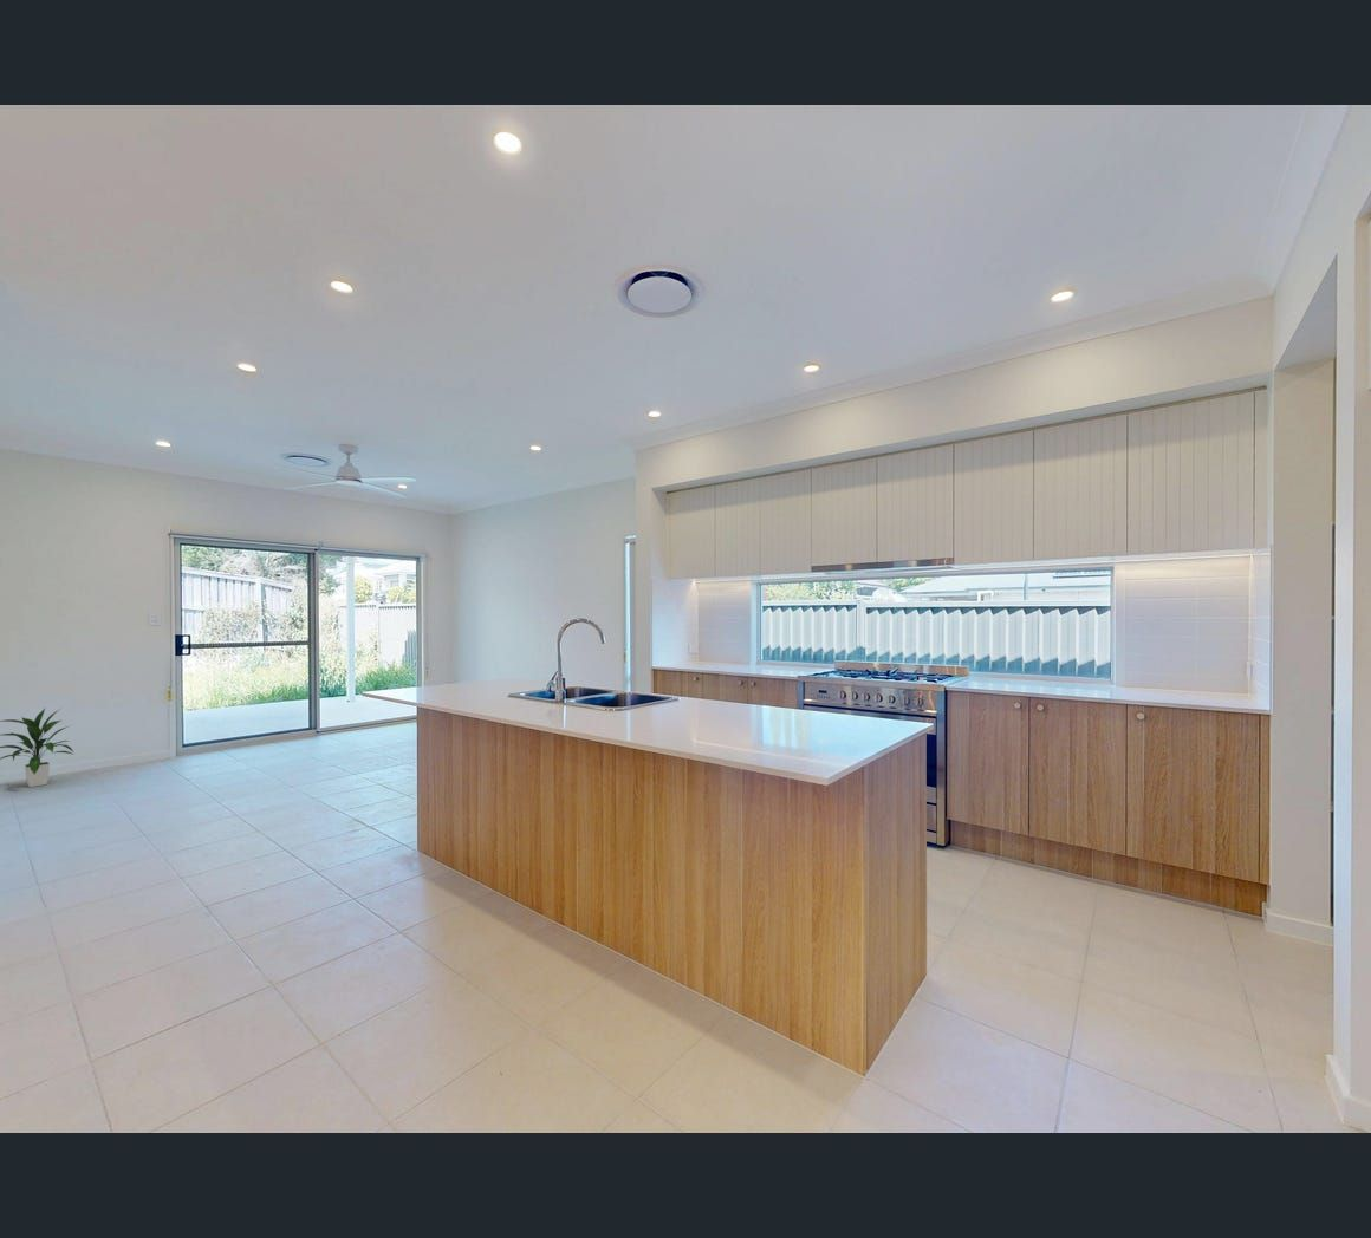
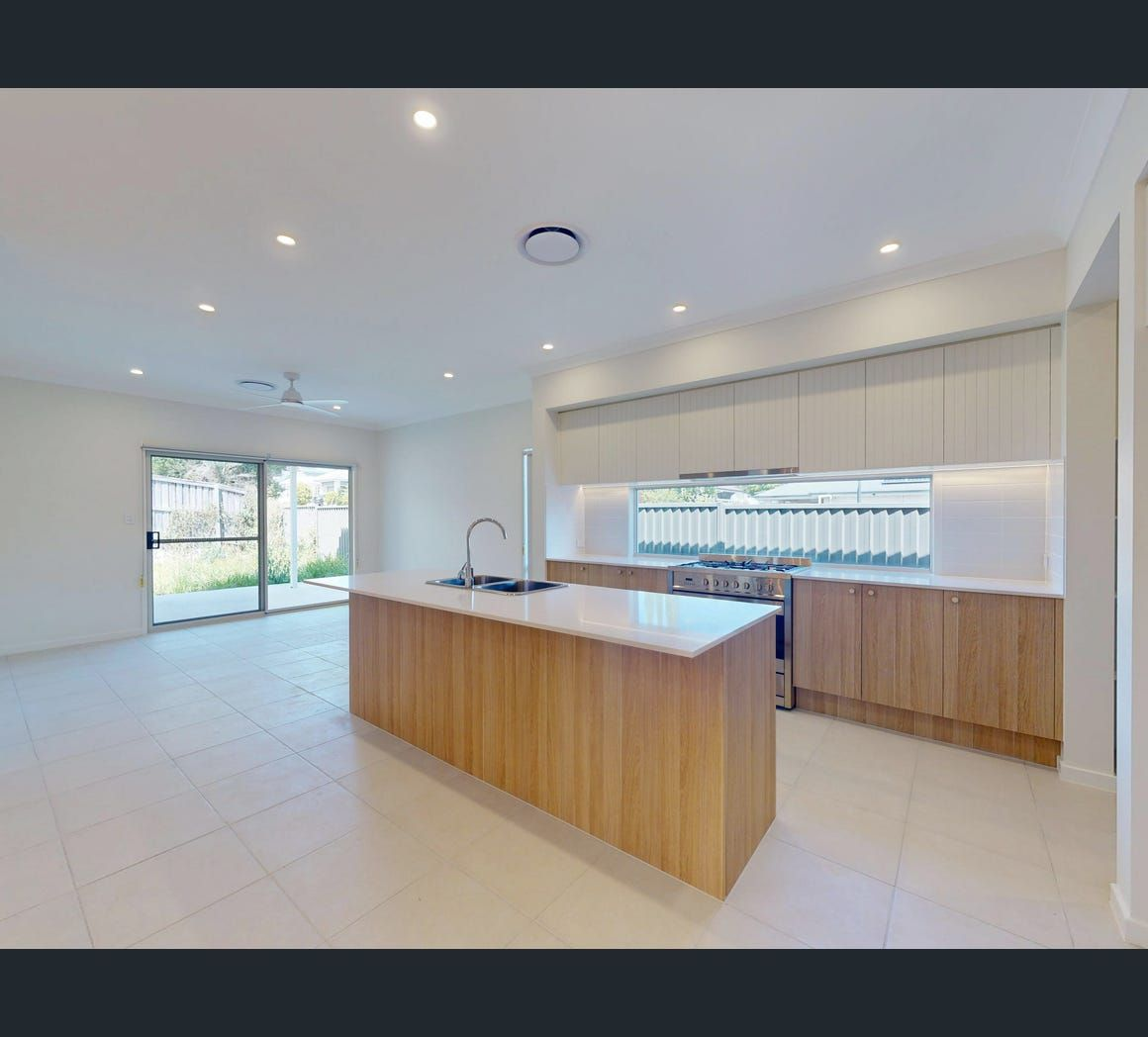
- indoor plant [0,708,74,788]
